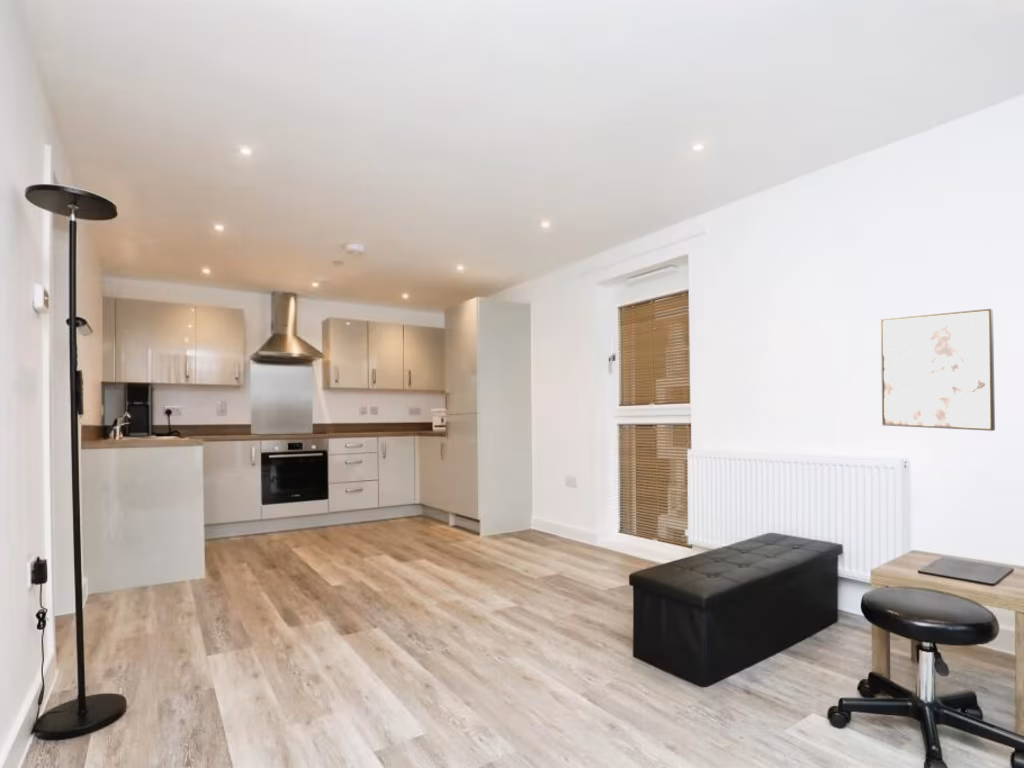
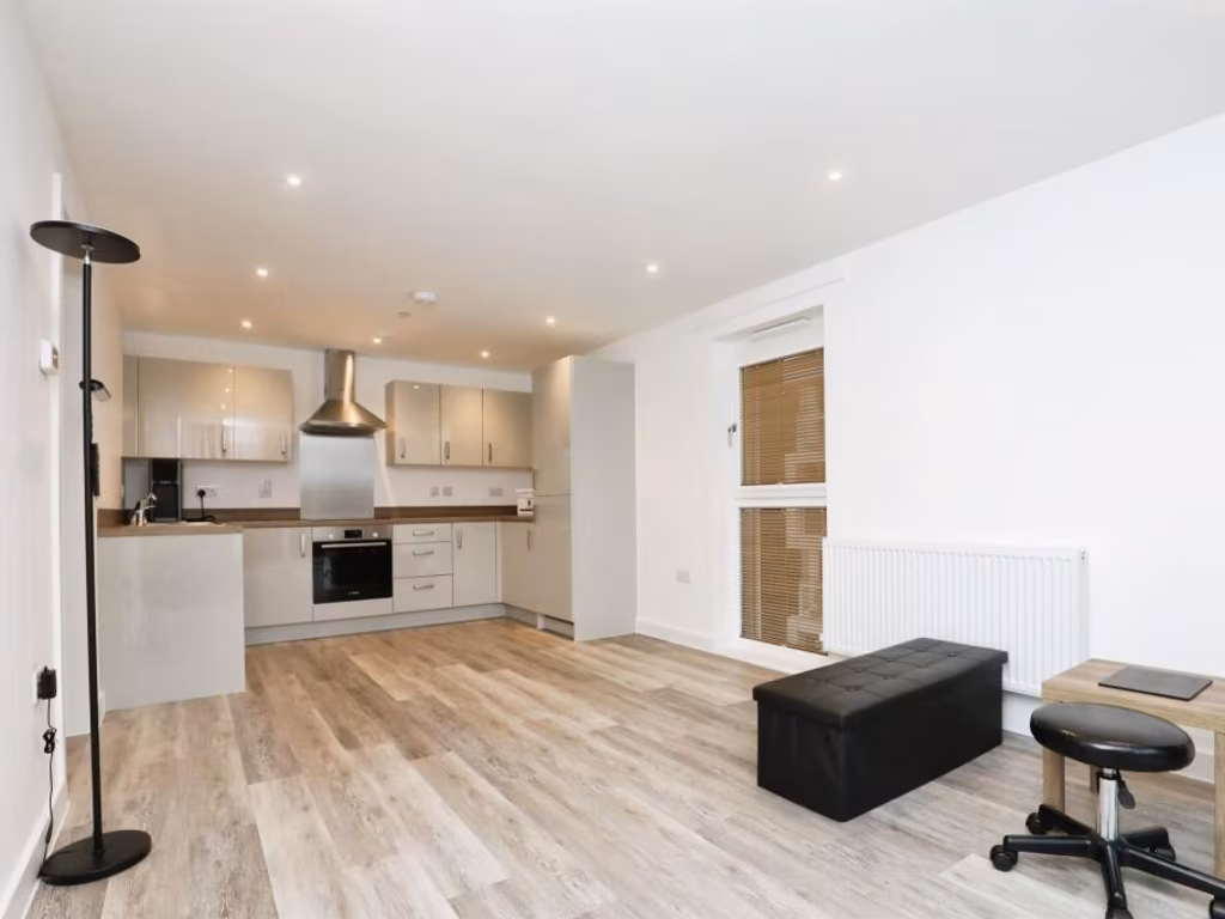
- wall art [880,308,996,432]
